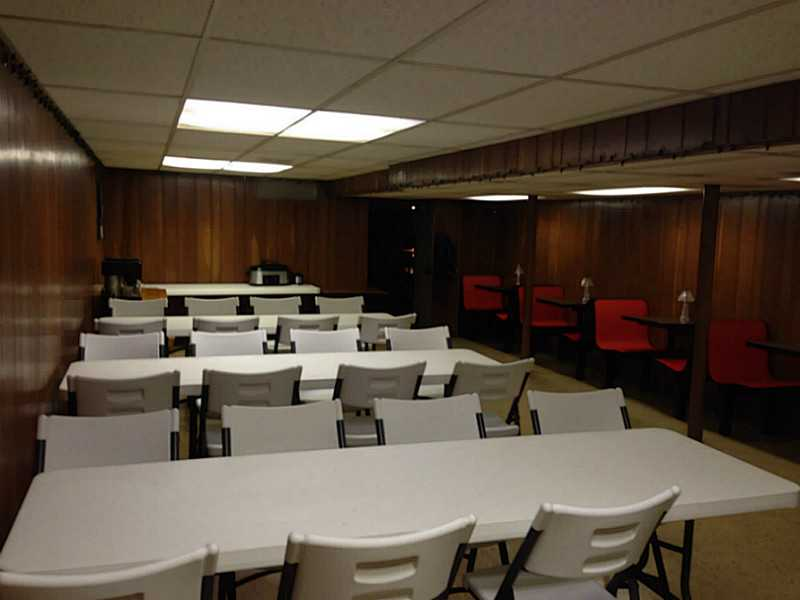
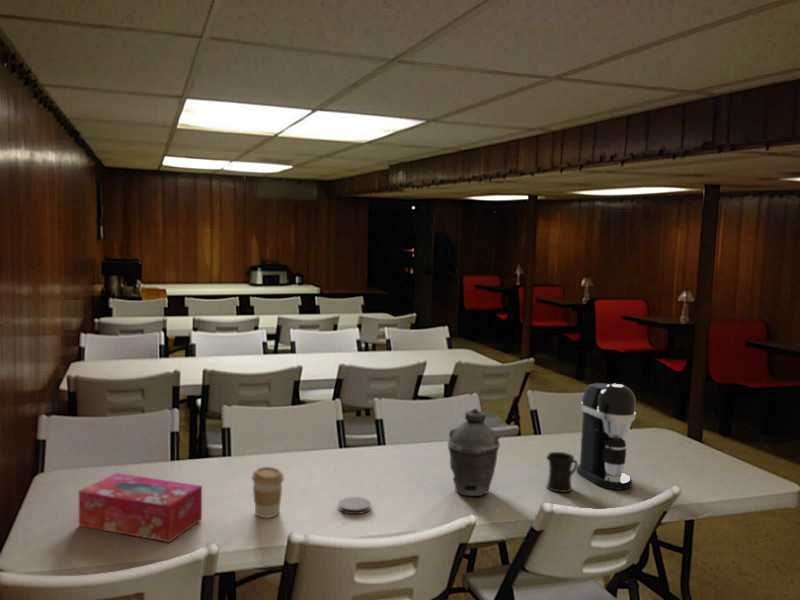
+ coffee maker [576,382,637,491]
+ mug [545,451,579,494]
+ coaster [337,496,372,515]
+ tissue box [78,472,203,543]
+ kettle [447,407,501,497]
+ coffee cup [251,466,285,519]
